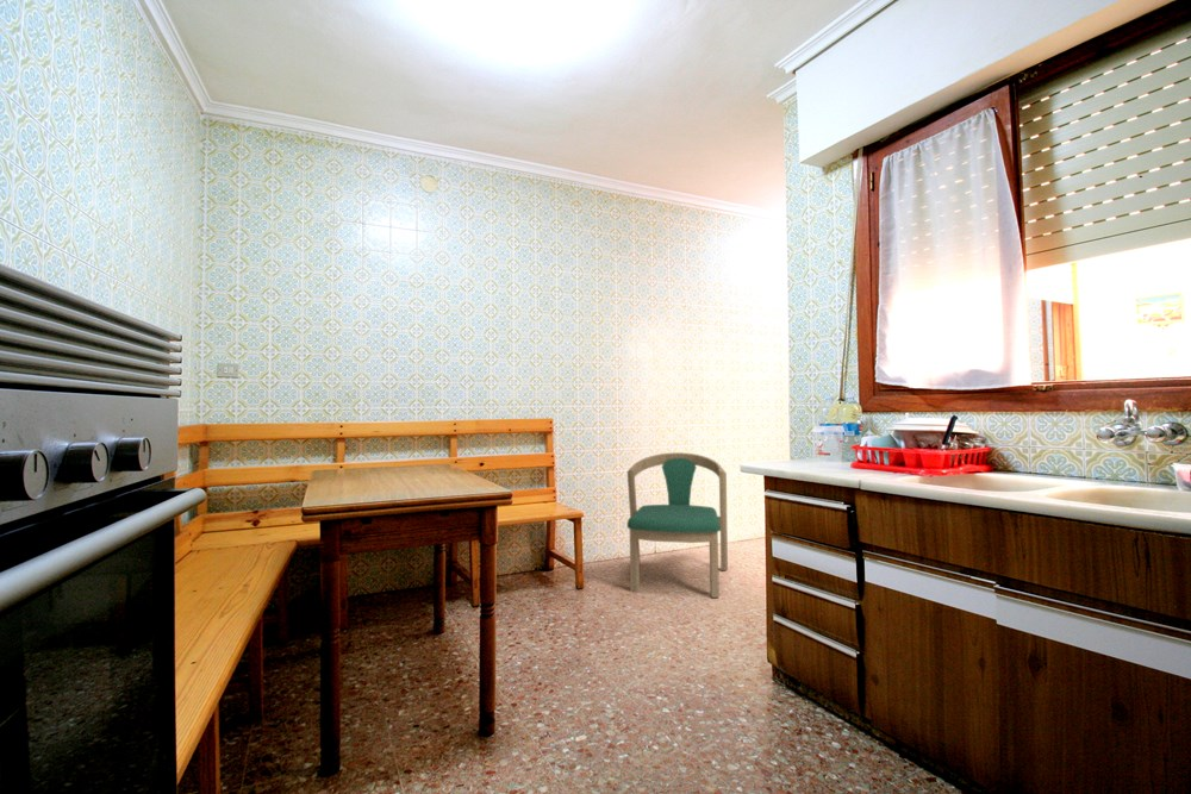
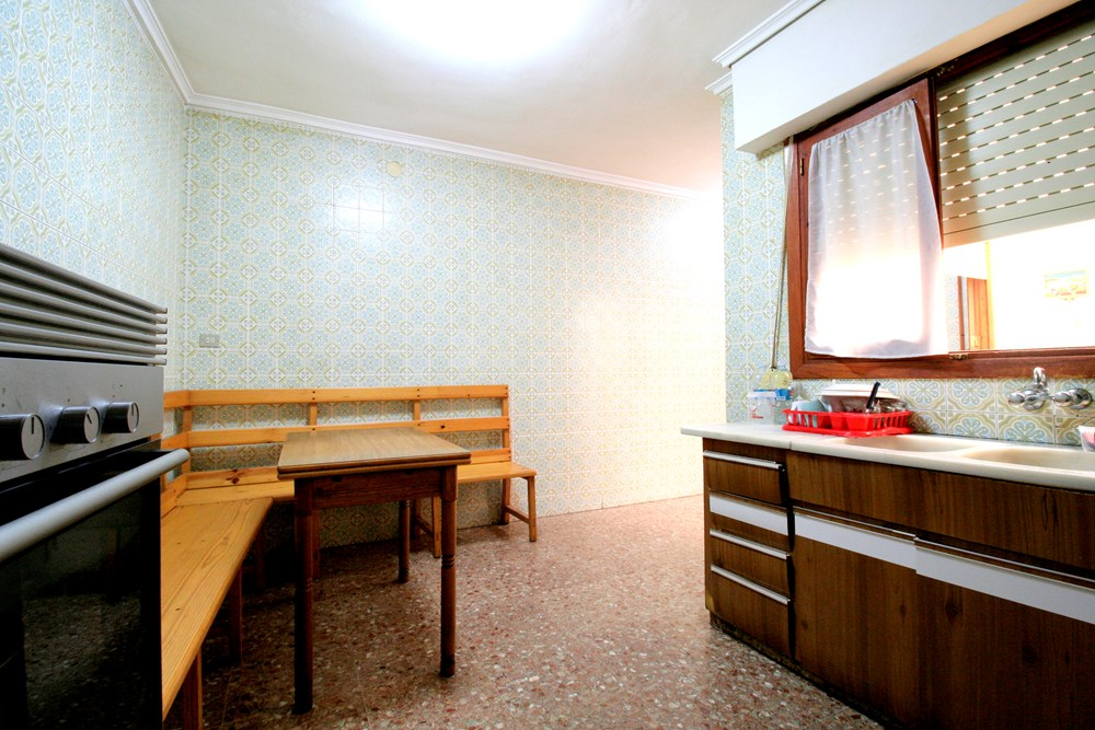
- dining chair [626,451,729,599]
